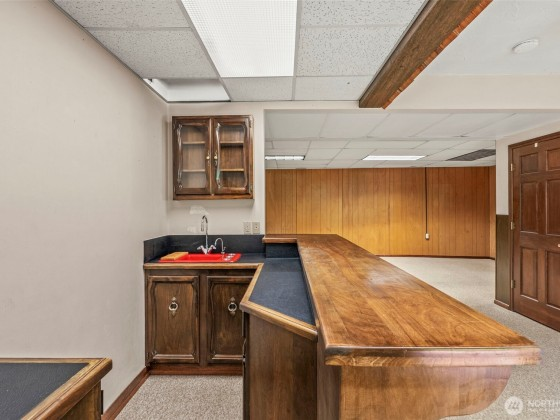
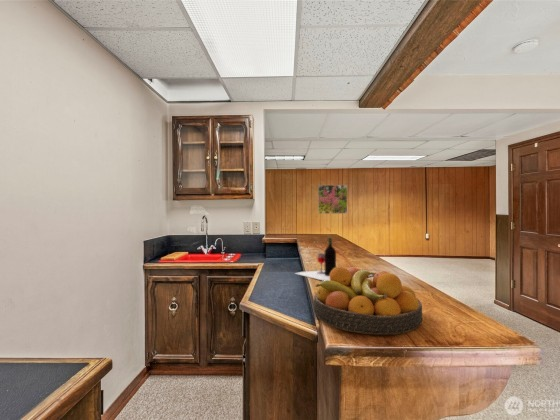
+ fruit bowl [313,266,424,336]
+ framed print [317,184,348,215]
+ wine bottle [294,236,373,281]
